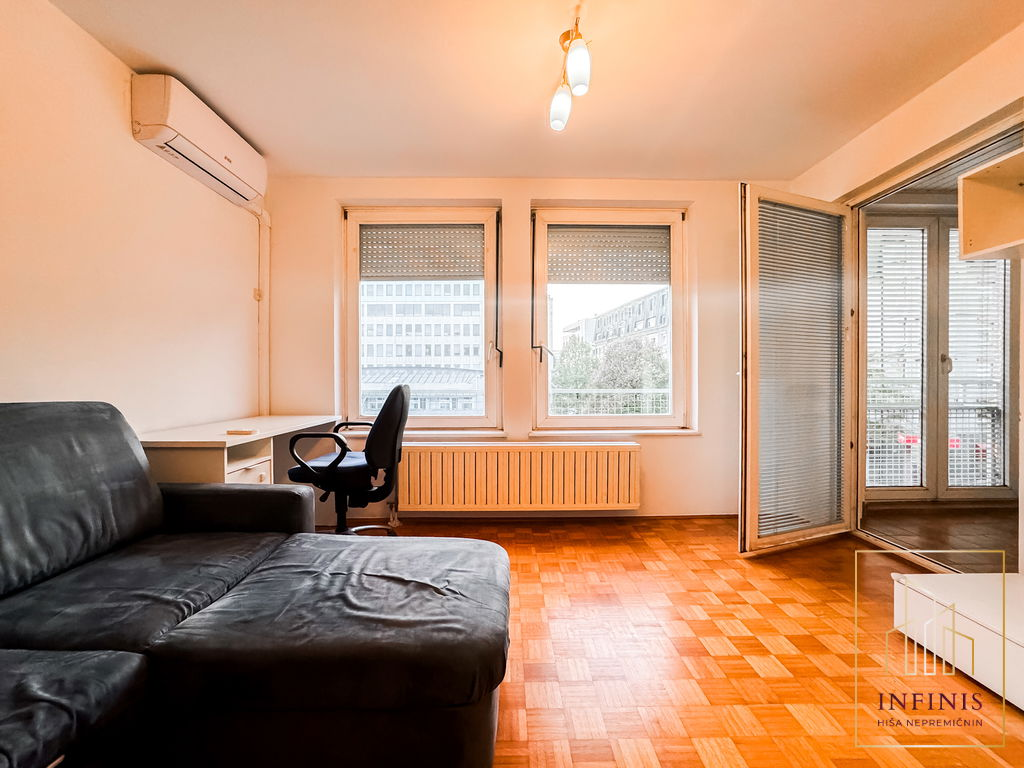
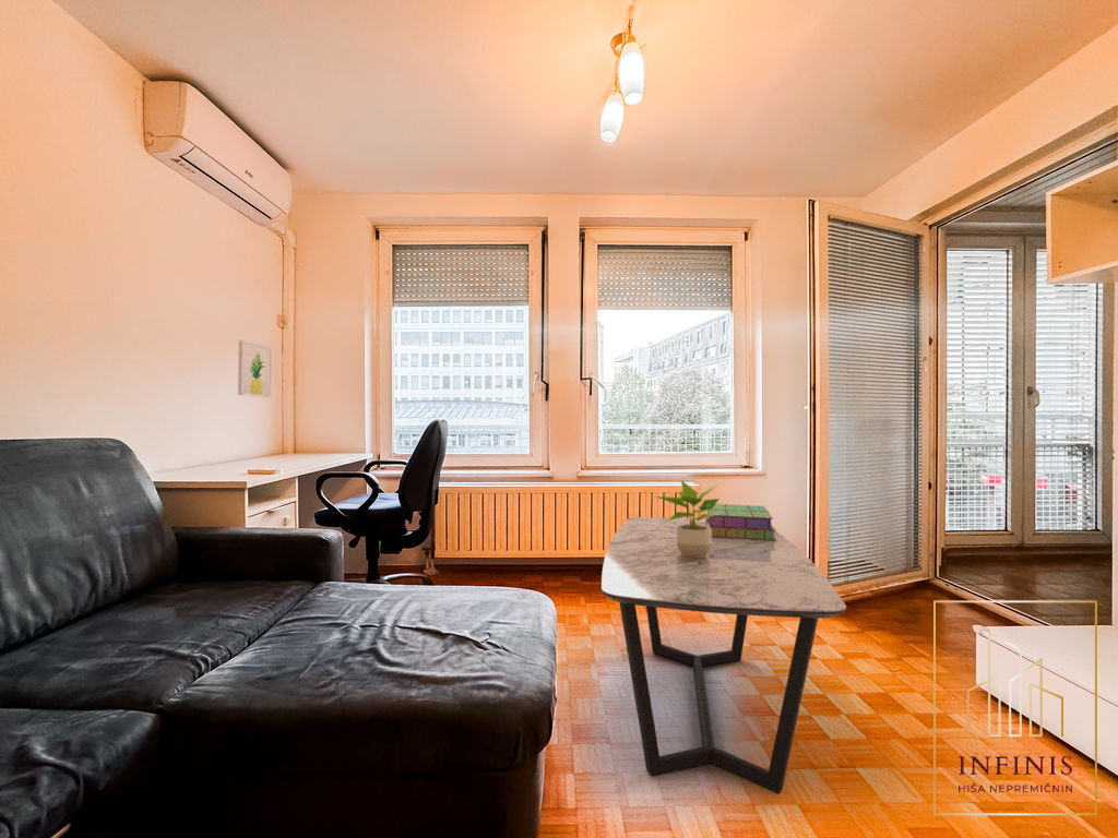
+ coffee table [600,516,847,795]
+ potted plant [655,479,722,558]
+ wall art [237,339,273,398]
+ stack of books [704,503,777,540]
